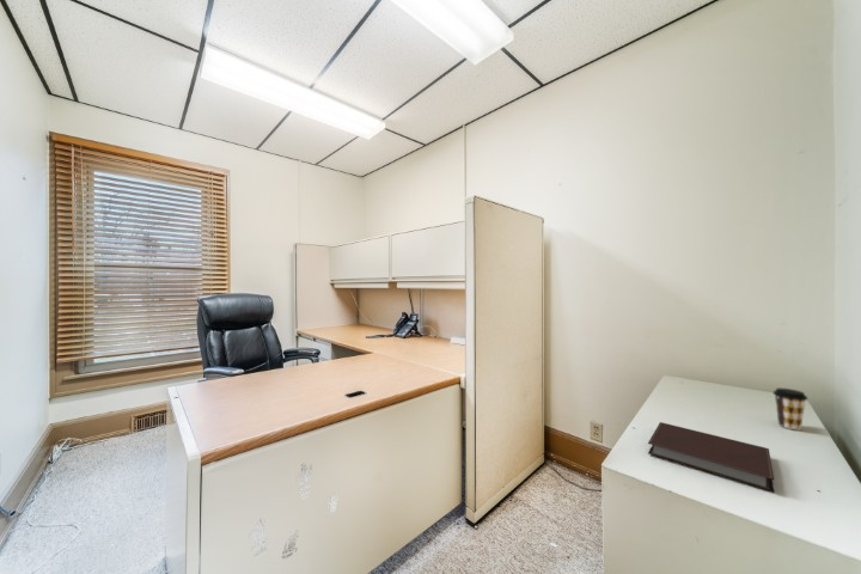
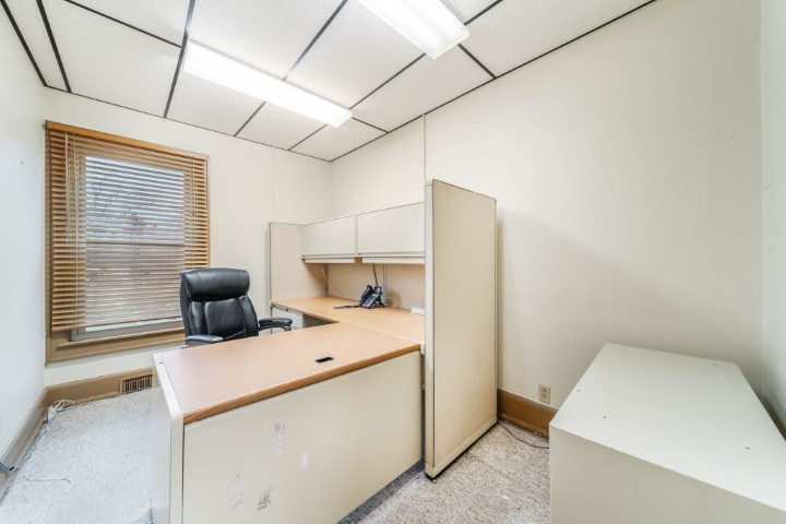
- notebook [647,421,775,493]
- coffee cup [773,387,808,432]
